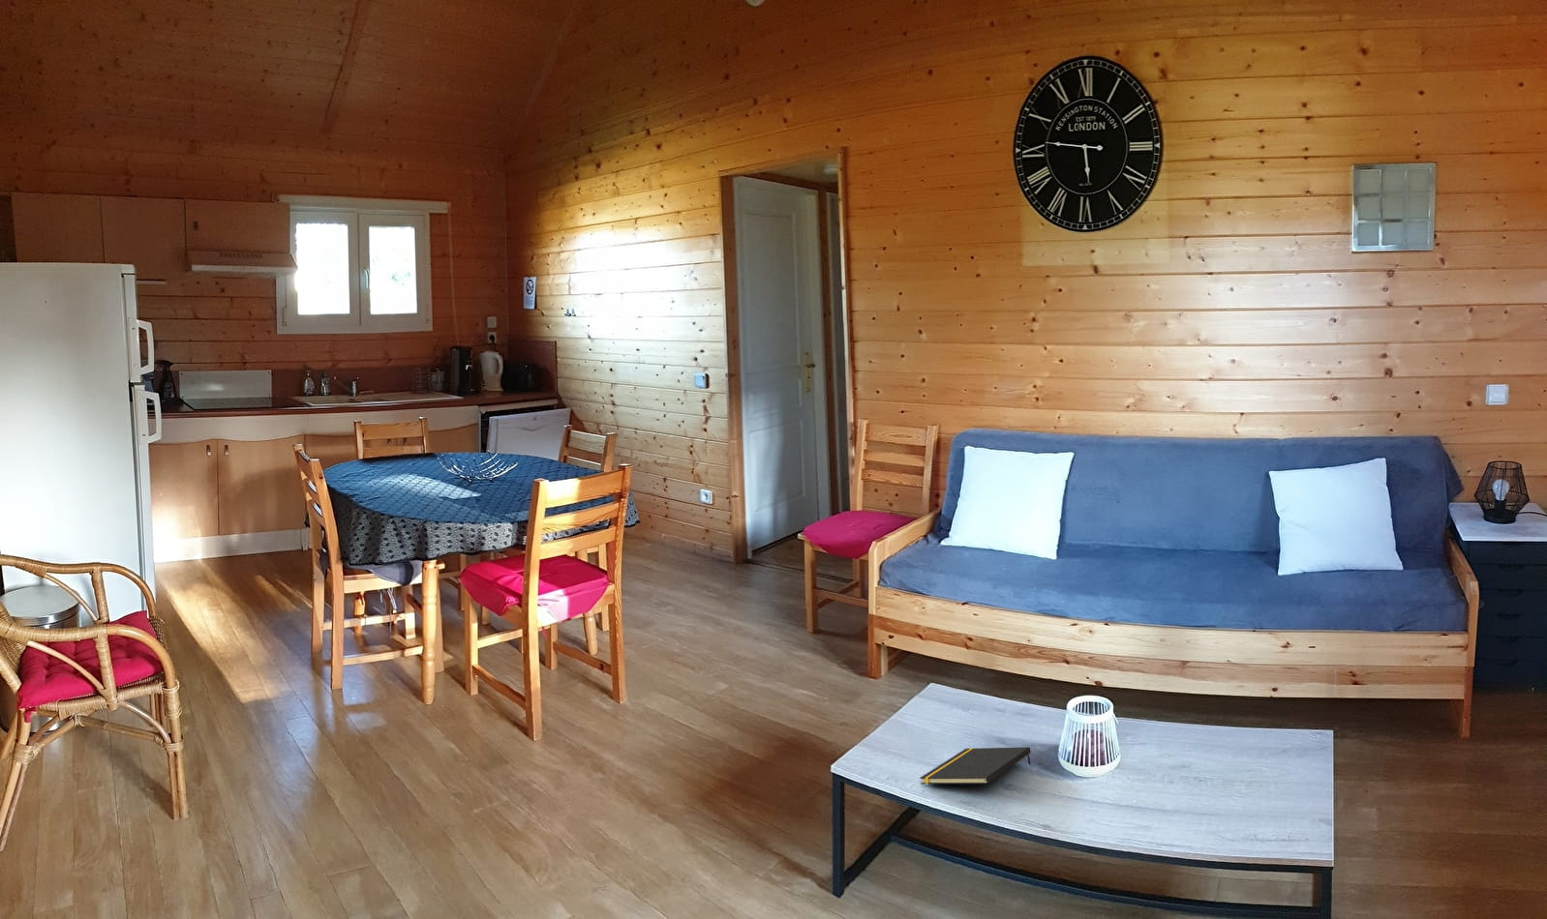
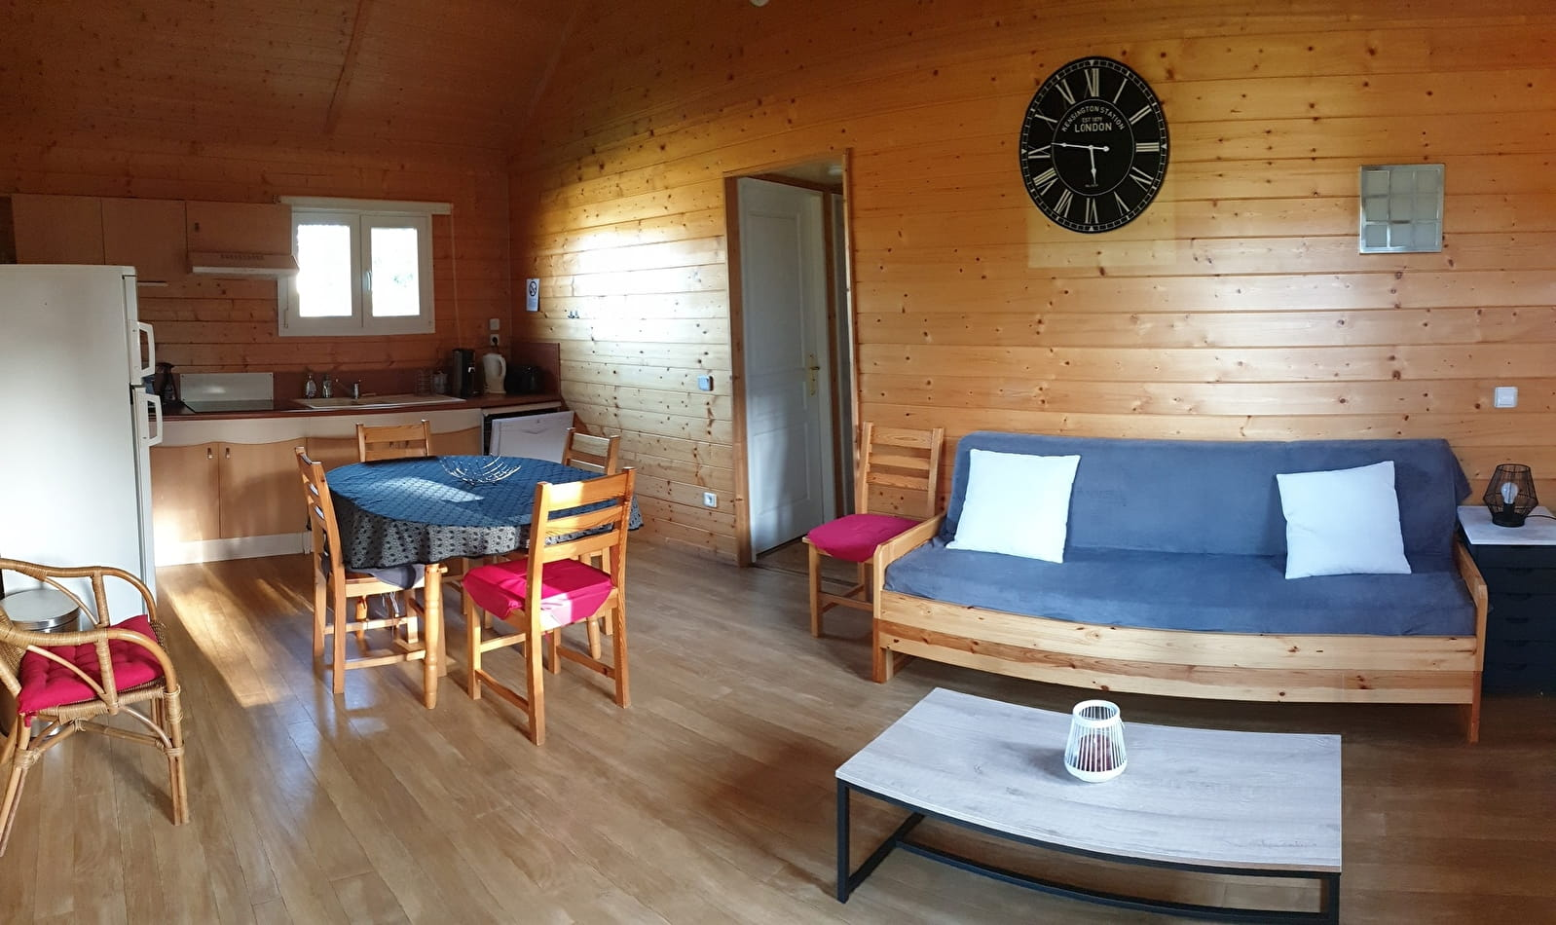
- notepad [919,746,1032,786]
